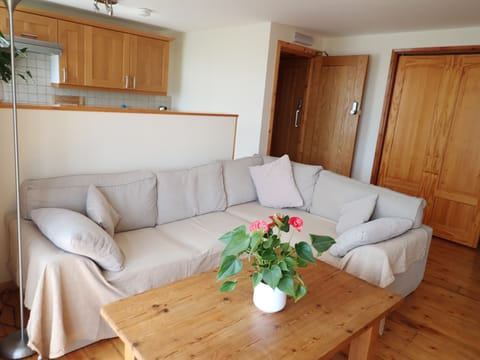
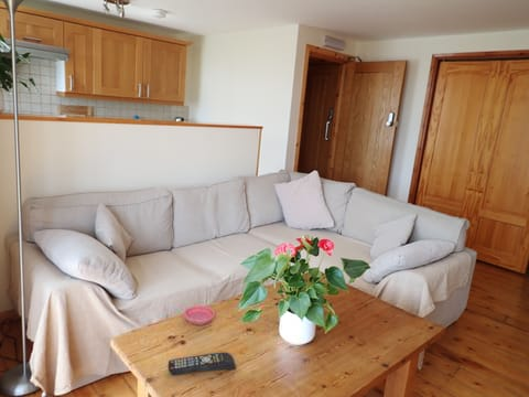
+ saucer [183,304,216,326]
+ remote control [168,351,237,376]
